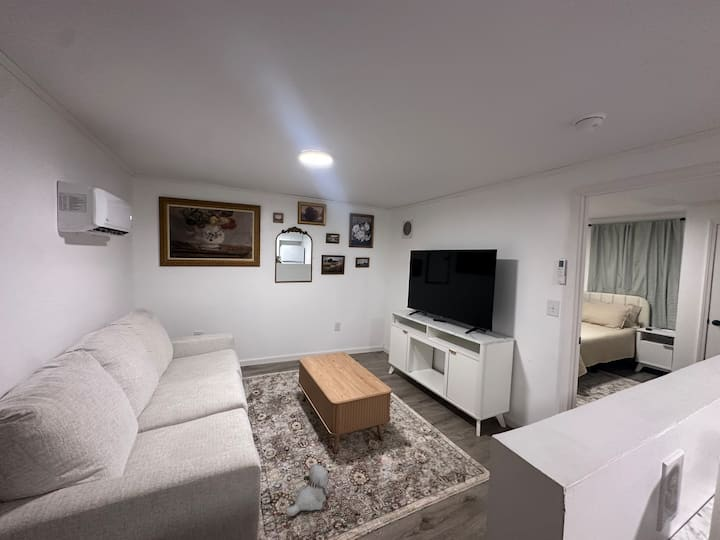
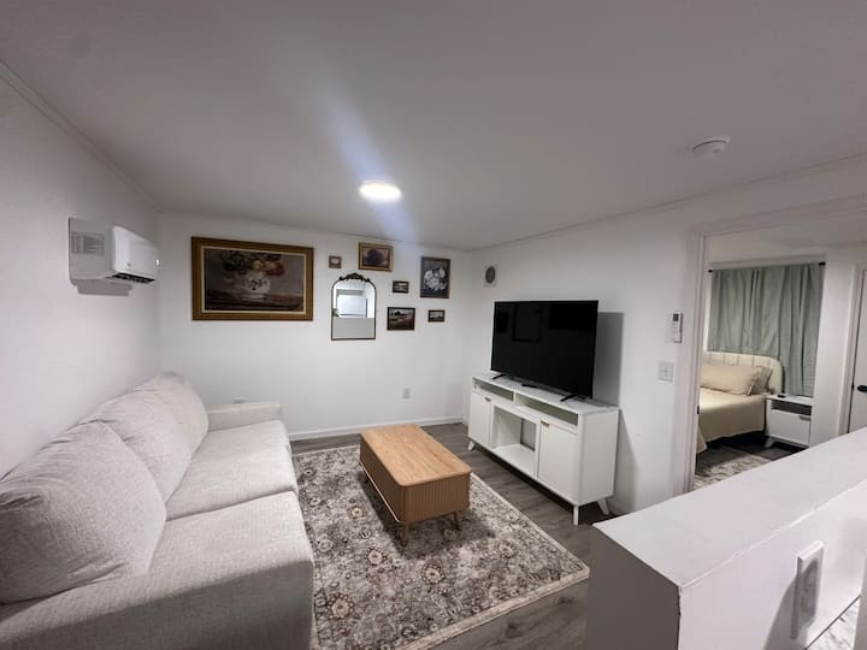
- plush toy [285,463,329,517]
